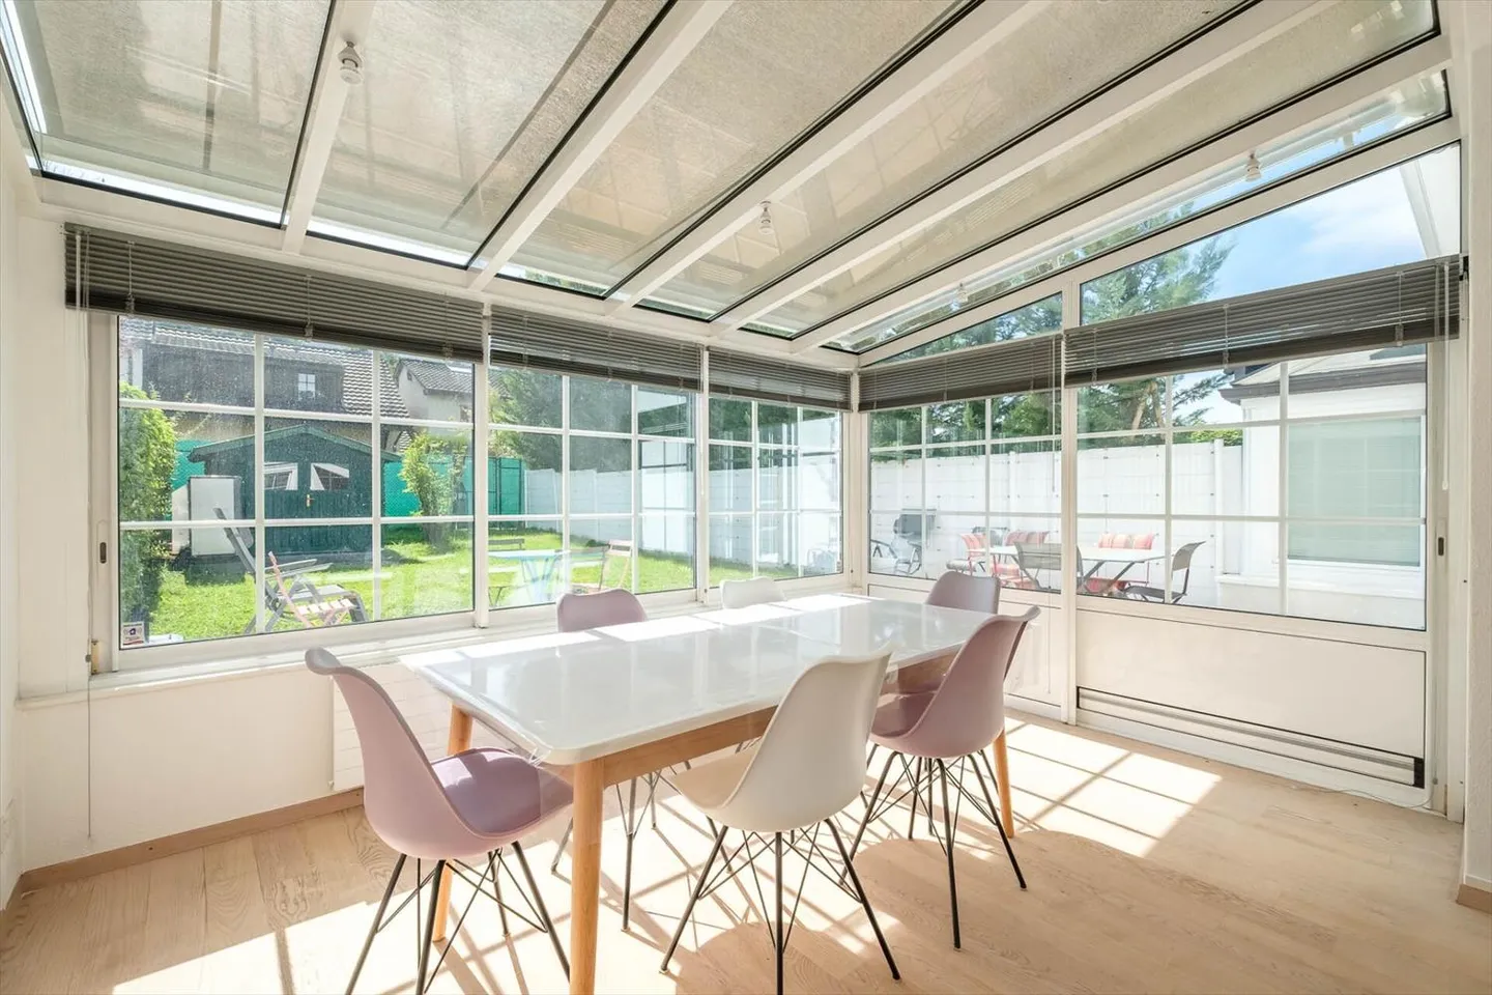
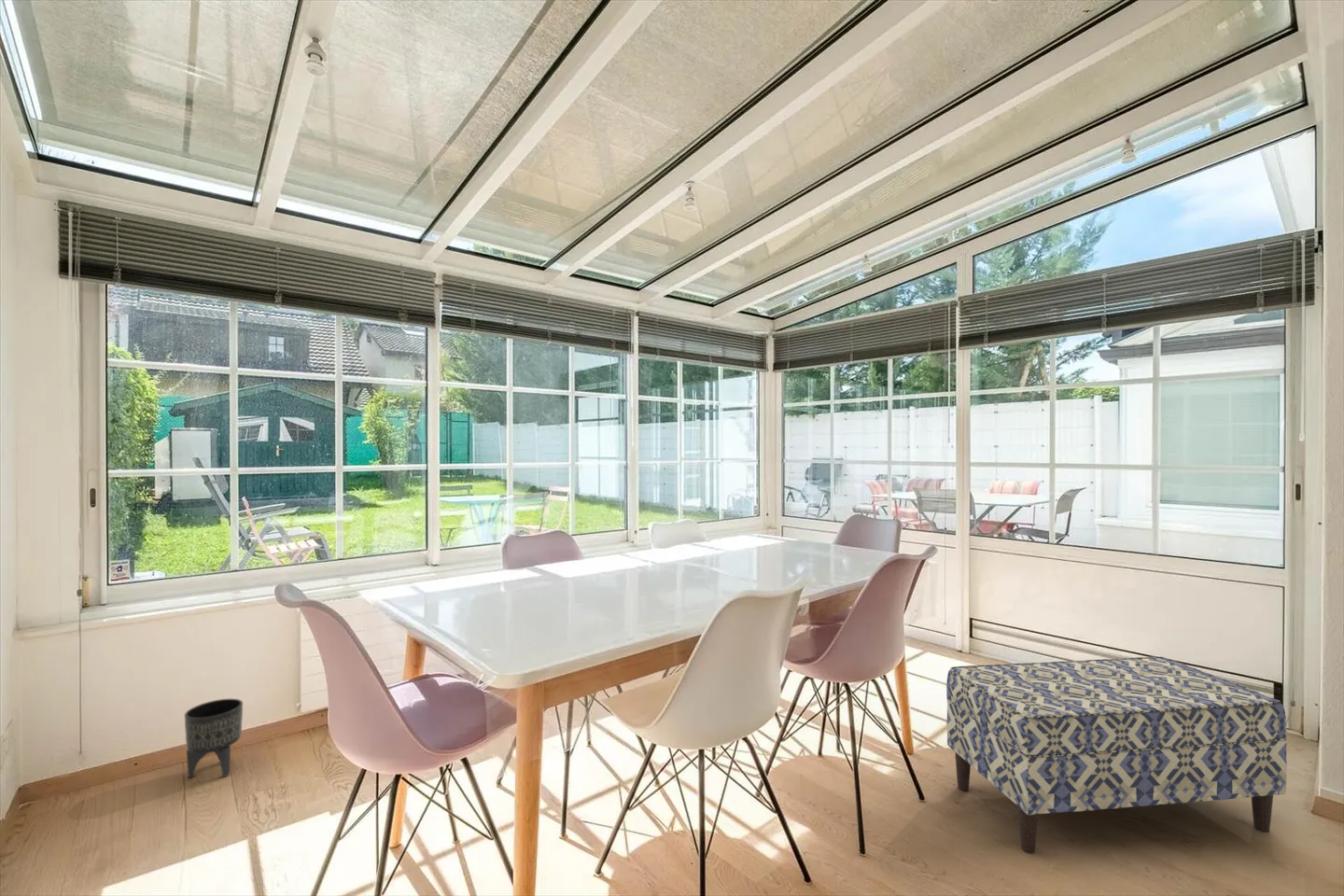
+ planter [184,698,244,779]
+ bench [945,656,1288,854]
